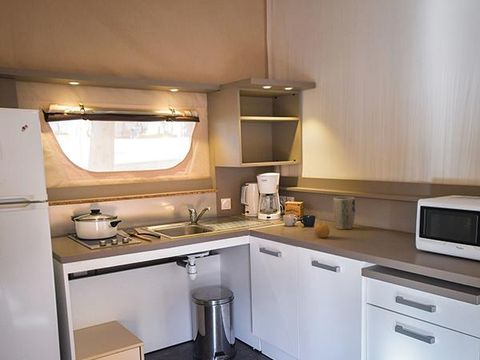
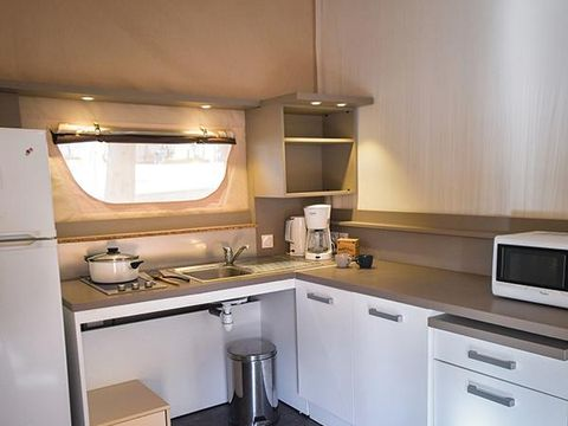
- plant pot [332,196,356,231]
- fruit [313,220,331,239]
